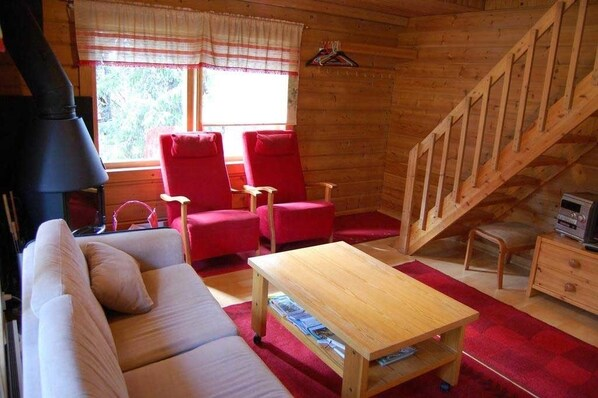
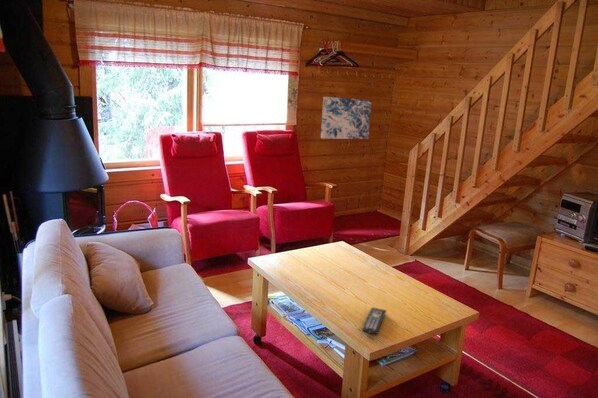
+ wall art [320,96,373,140]
+ remote control [361,307,387,335]
